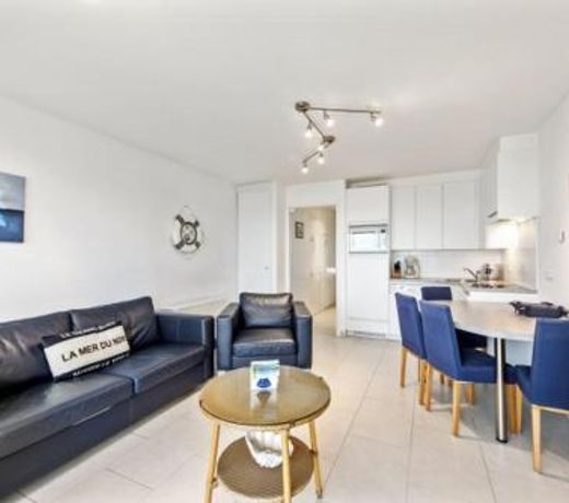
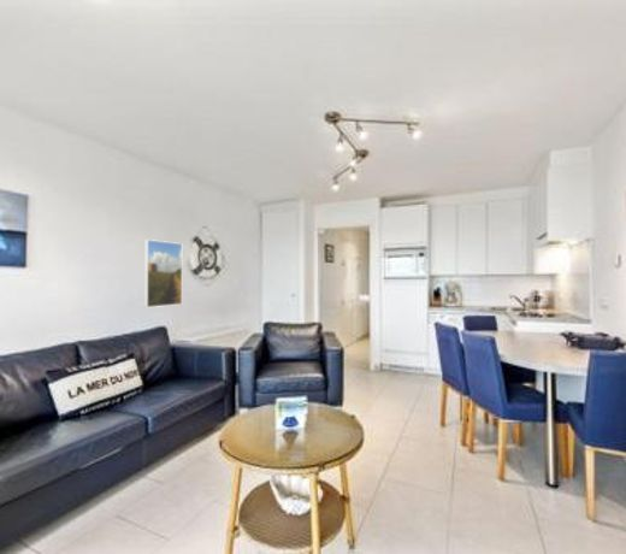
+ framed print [143,238,183,308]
